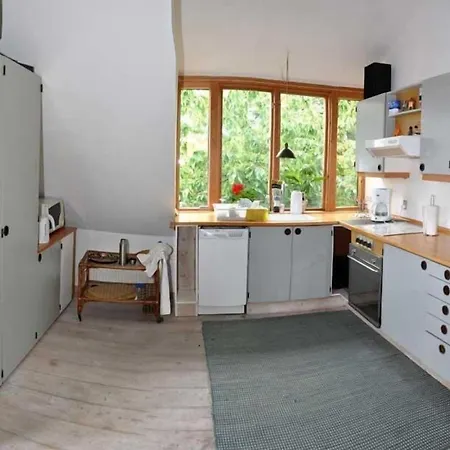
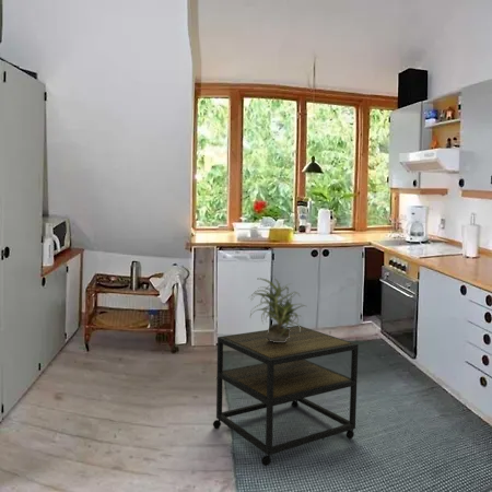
+ side table [212,325,360,467]
+ potted plant [248,277,307,342]
